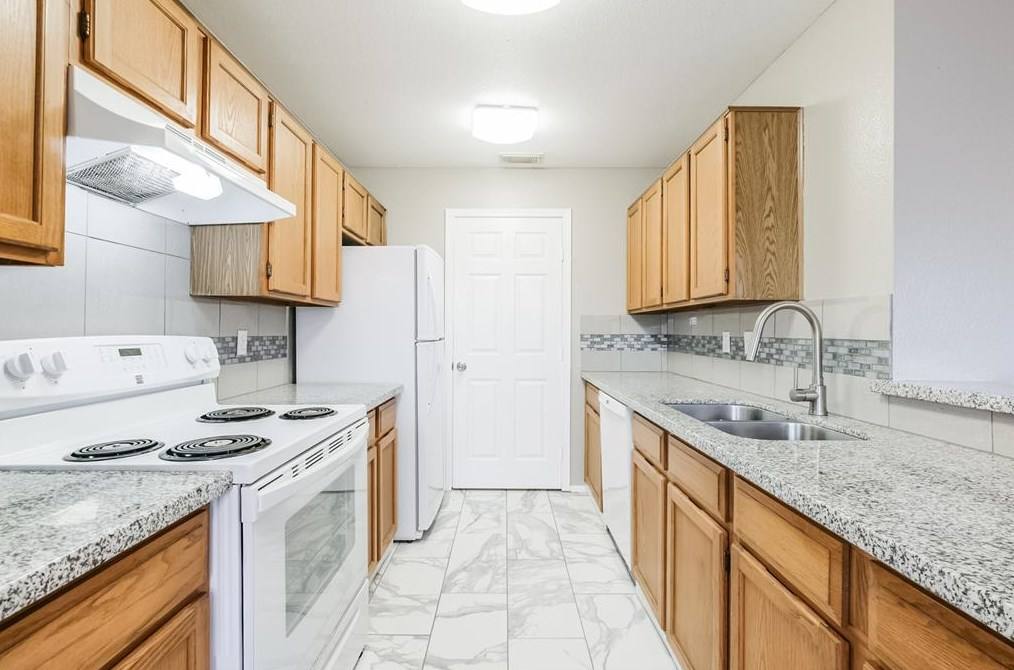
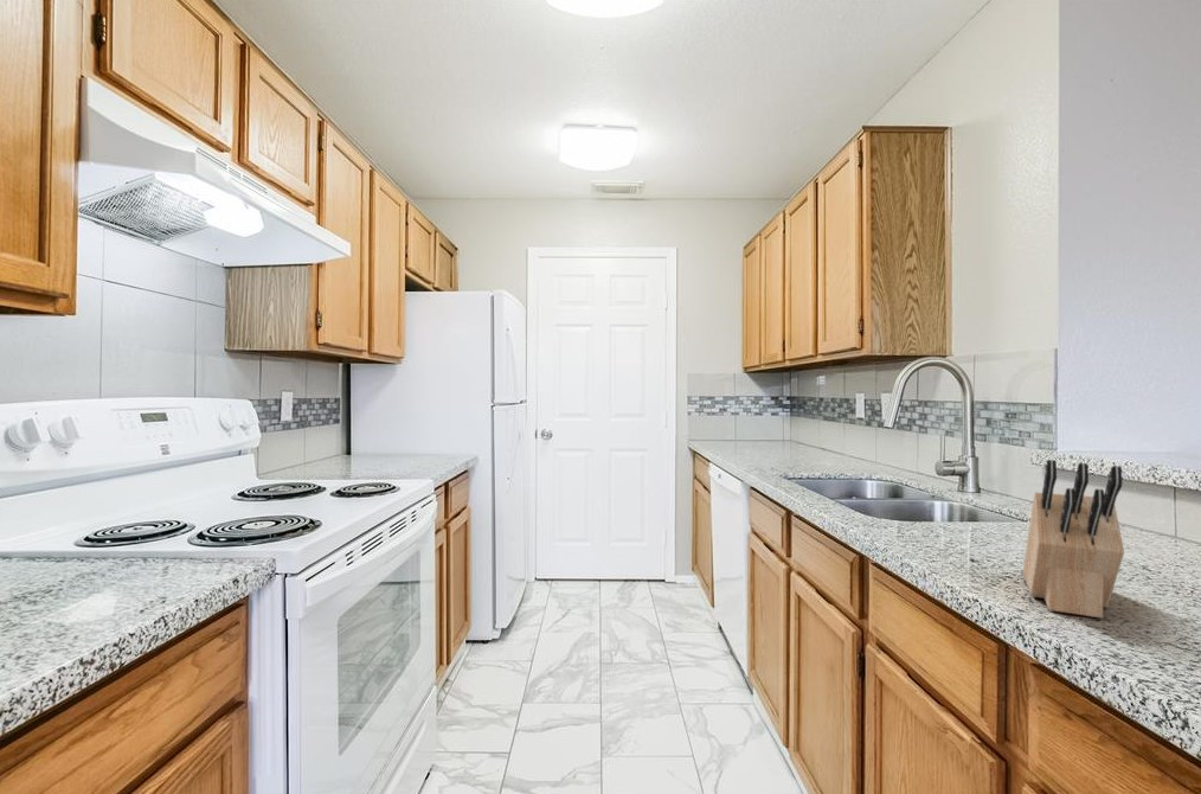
+ knife block [1022,459,1125,620]
